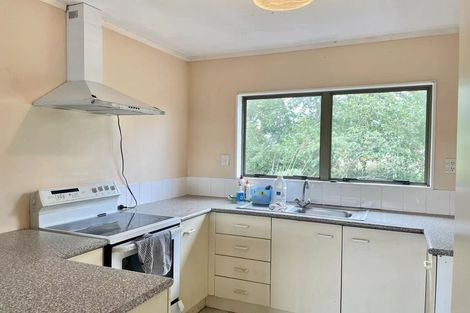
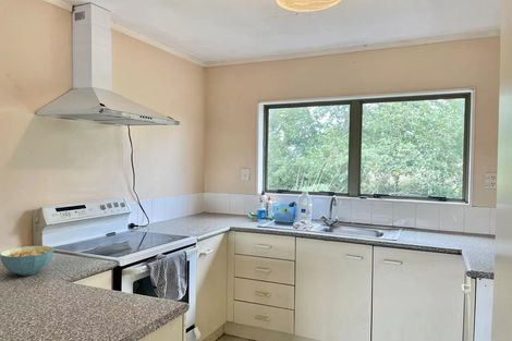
+ cereal bowl [0,245,54,277]
